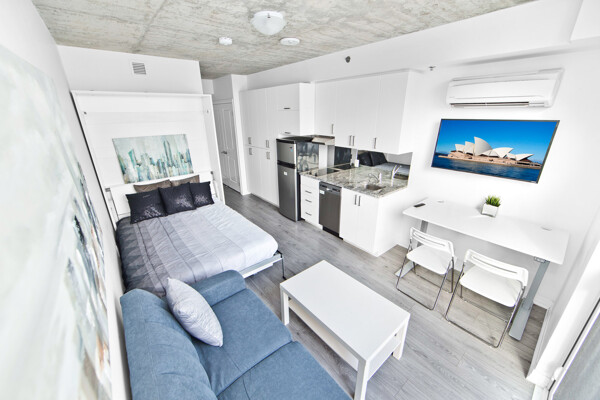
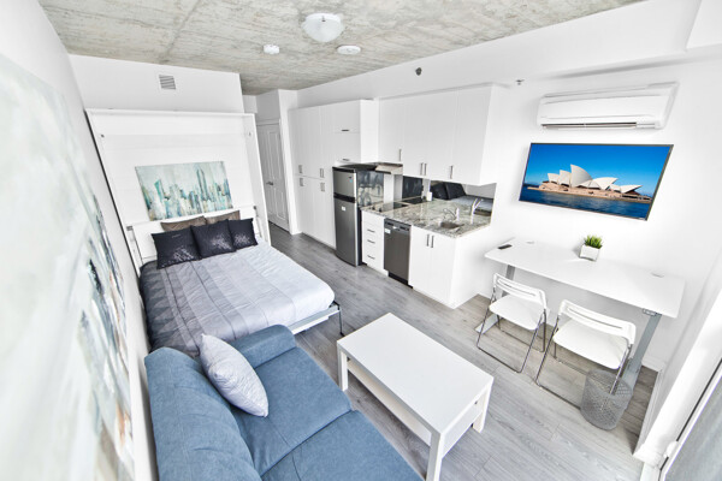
+ wastebasket [580,368,634,430]
